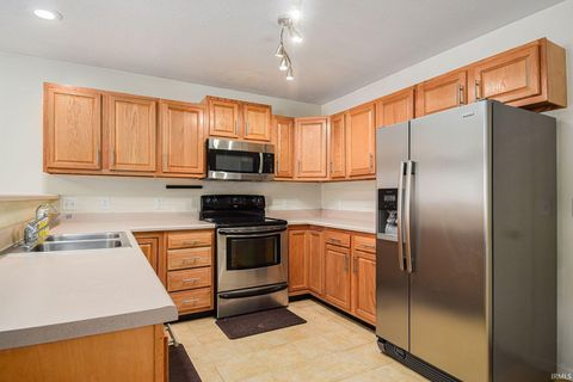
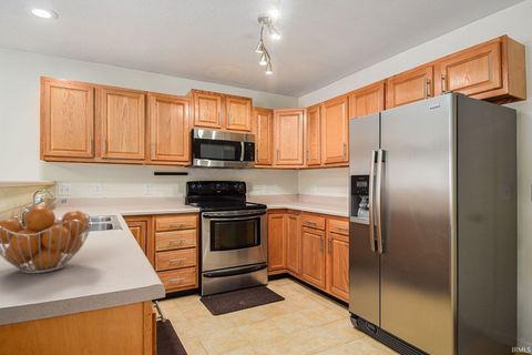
+ fruit basket [0,204,93,275]
